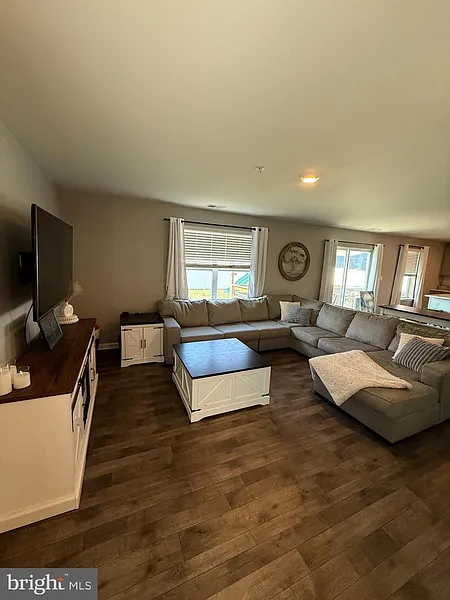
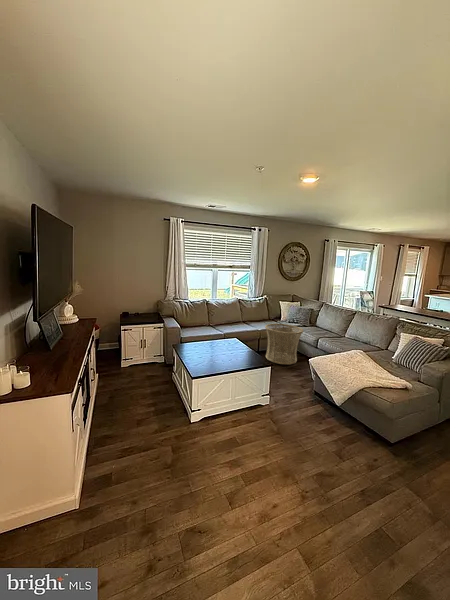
+ basket [264,323,304,365]
